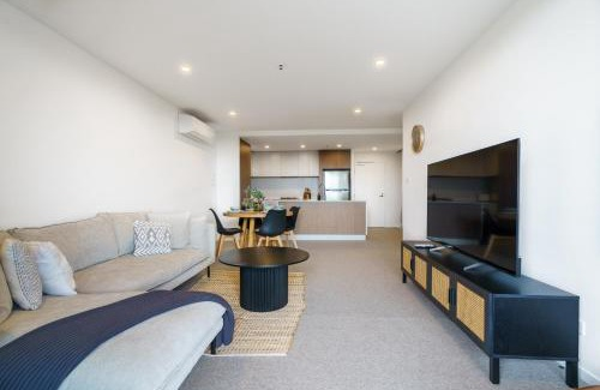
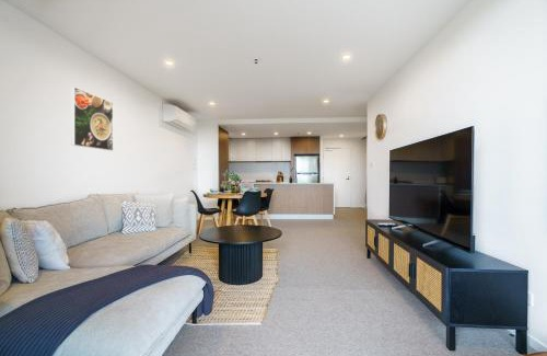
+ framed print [70,85,114,151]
